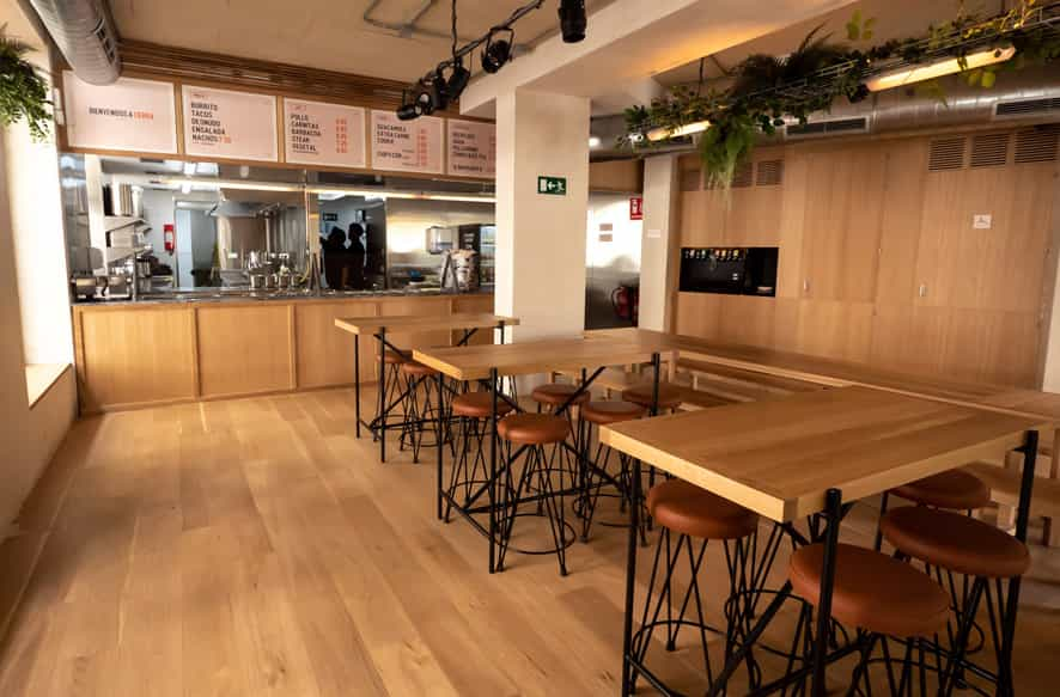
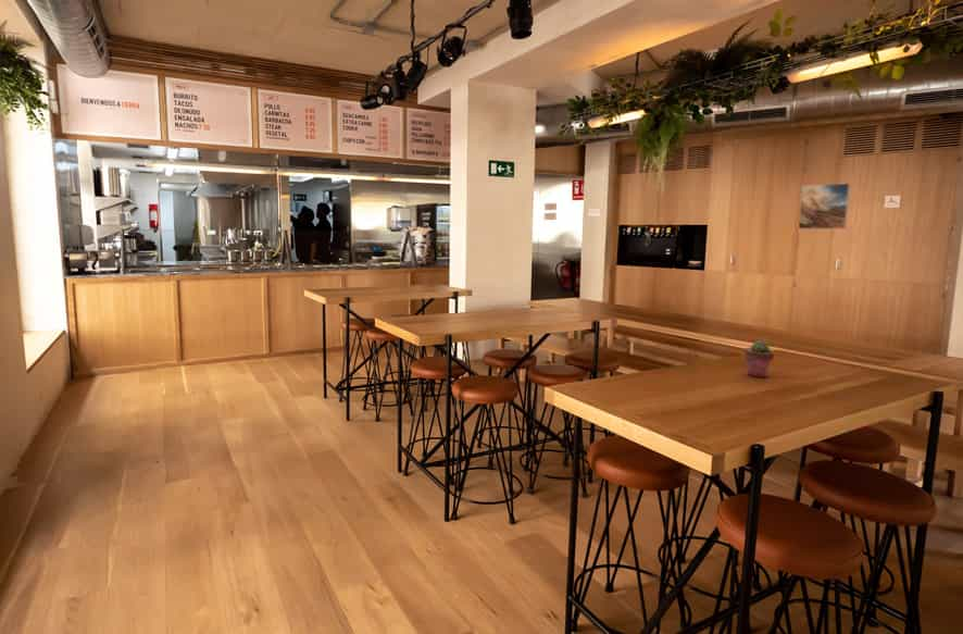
+ potted succulent [743,339,775,378]
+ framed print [797,182,852,231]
